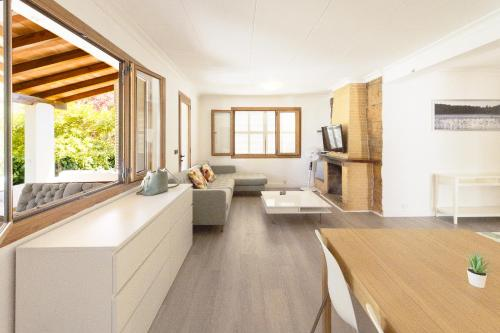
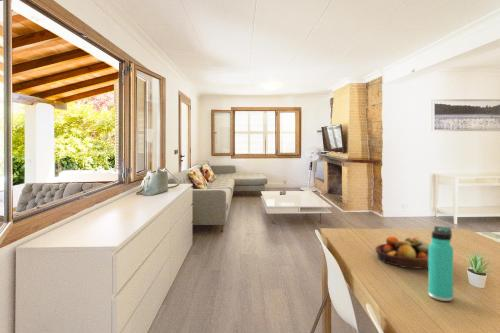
+ fruit bowl [374,236,429,270]
+ thermos bottle [427,225,454,302]
